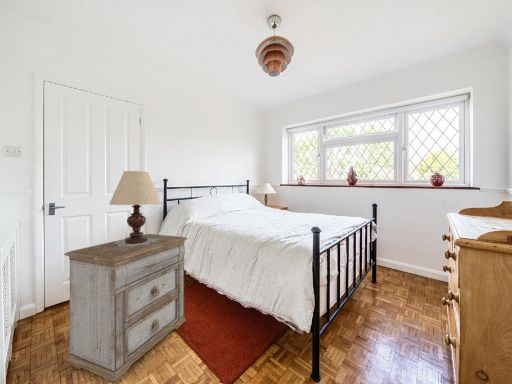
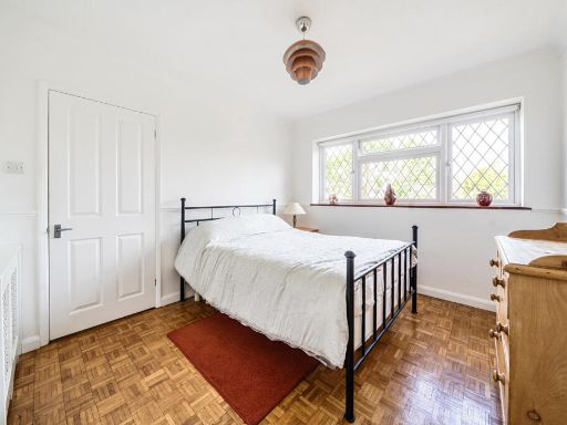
- table lamp [108,170,162,247]
- nightstand [63,233,188,384]
